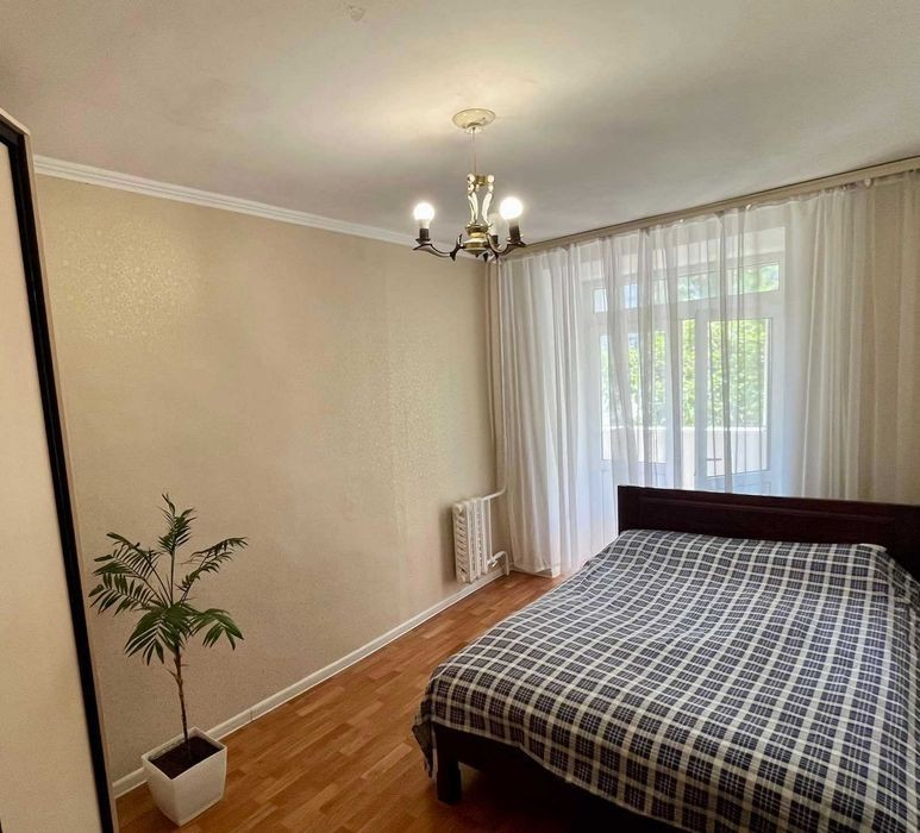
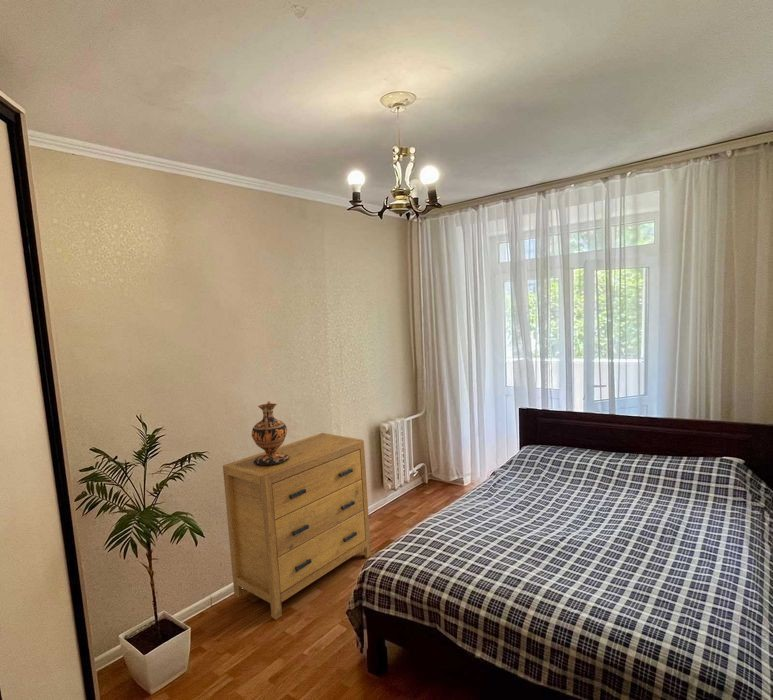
+ vase [251,400,290,465]
+ dresser [222,432,372,621]
